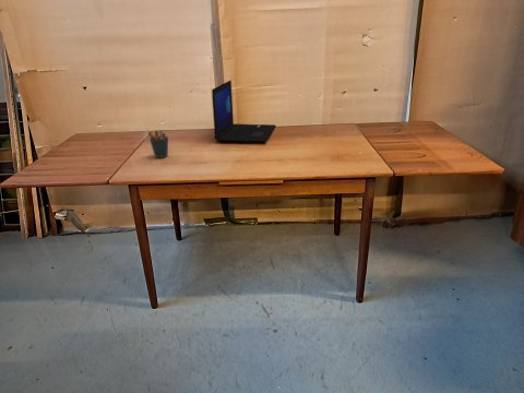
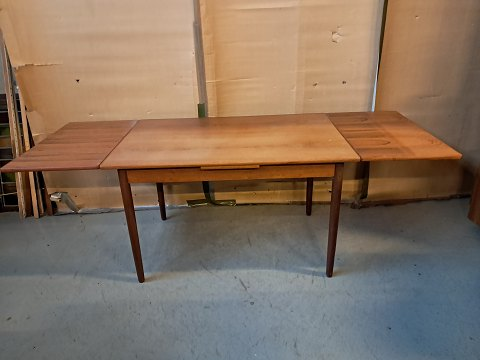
- pen holder [147,129,169,159]
- laptop [211,79,276,144]
